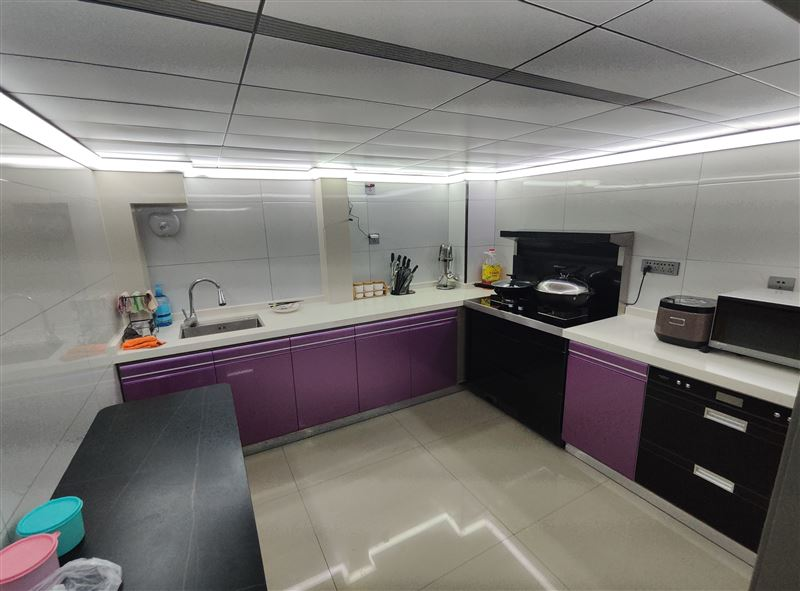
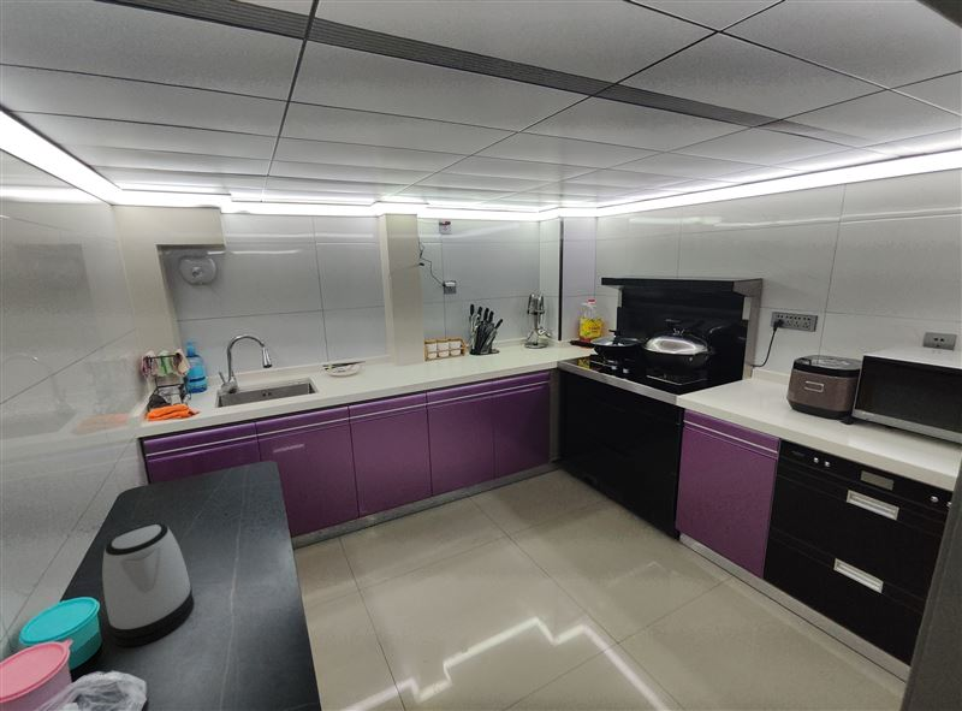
+ kettle [101,522,196,647]
